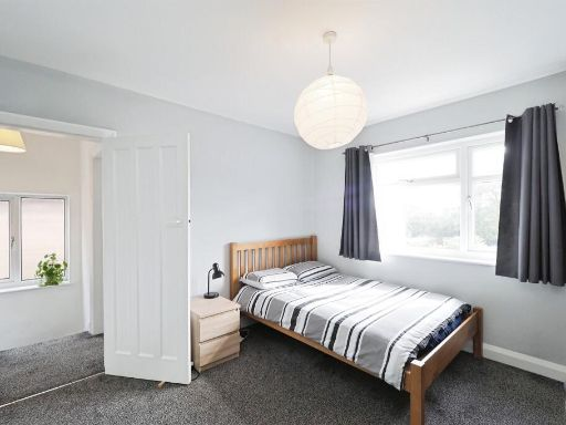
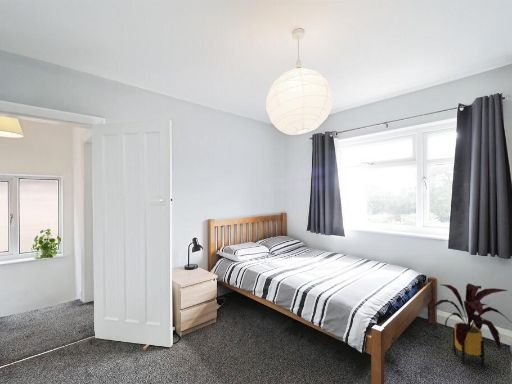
+ house plant [429,282,512,368]
